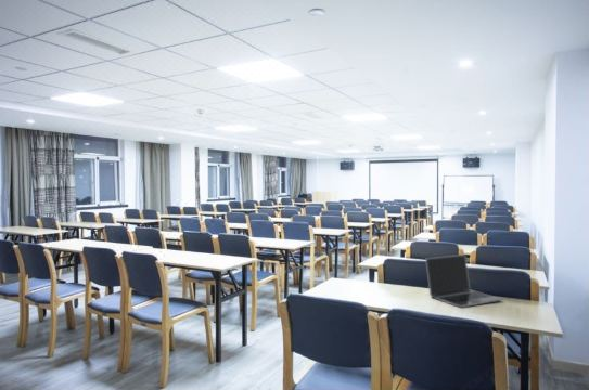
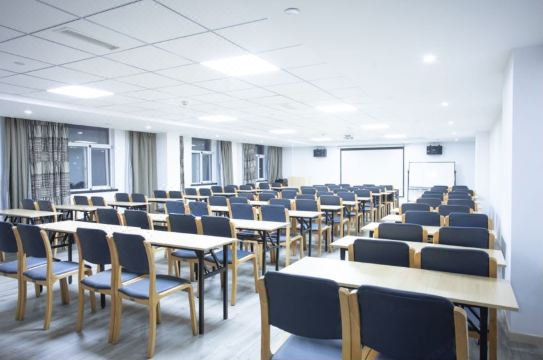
- laptop [424,253,502,309]
